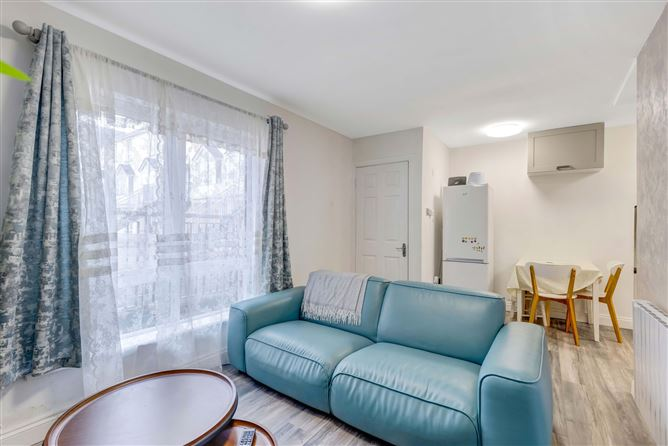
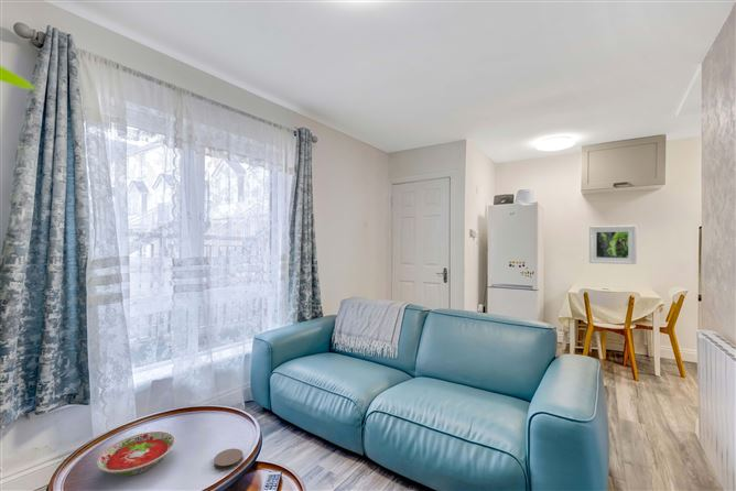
+ bowl [96,430,176,478]
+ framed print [588,225,638,265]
+ coaster [213,448,245,470]
